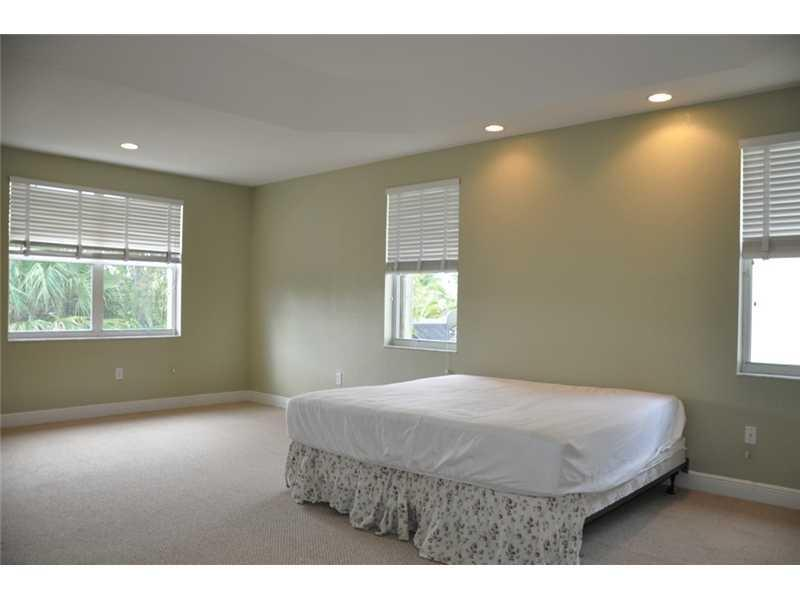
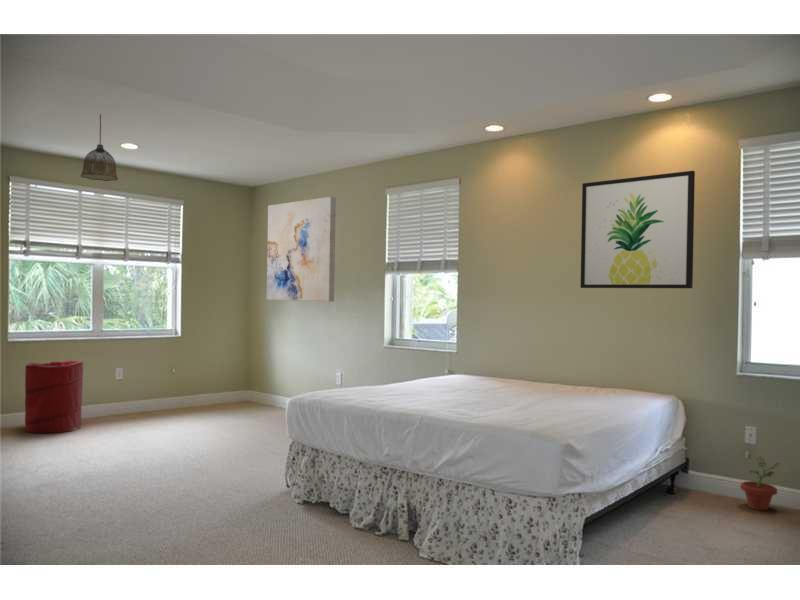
+ potted plant [739,455,782,511]
+ pendant lamp [80,113,119,182]
+ wall art [266,196,337,302]
+ wall art [579,170,696,289]
+ laundry hamper [24,359,84,435]
